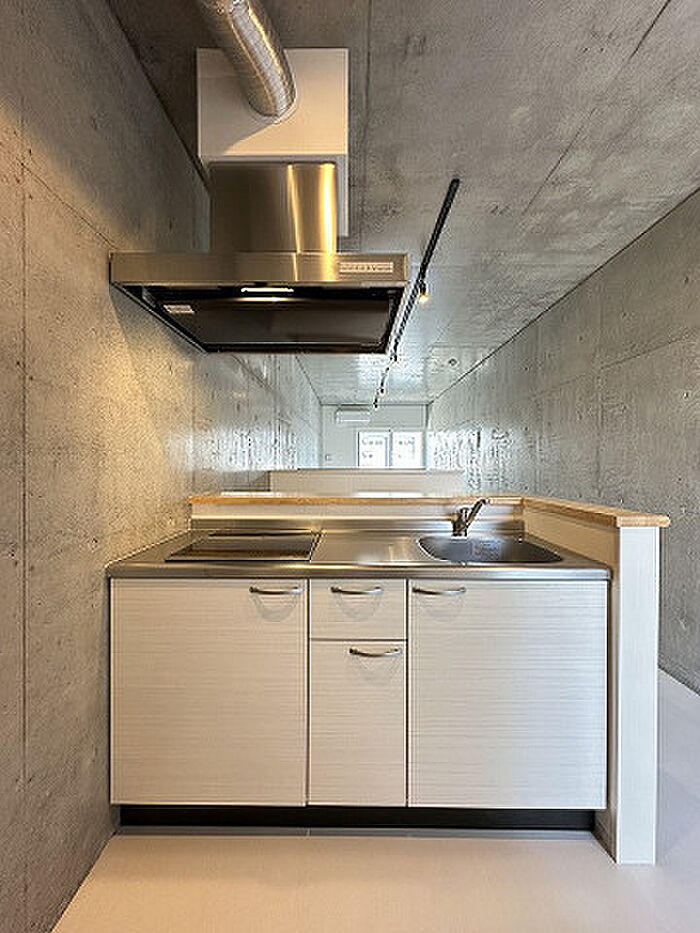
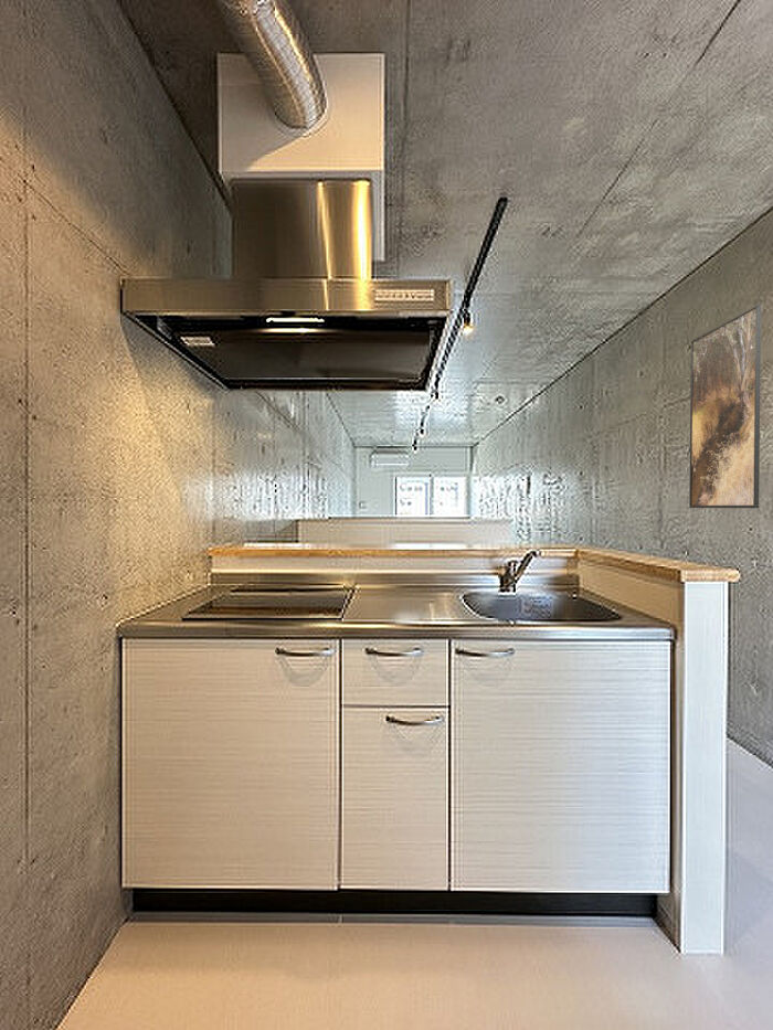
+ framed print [688,302,762,509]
